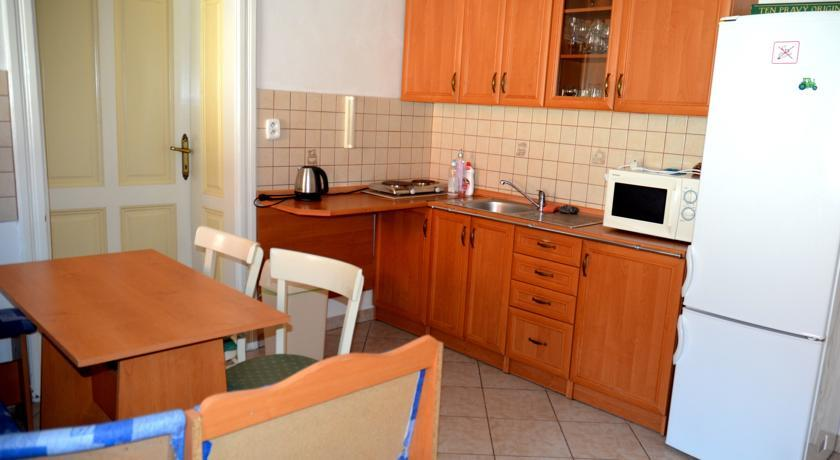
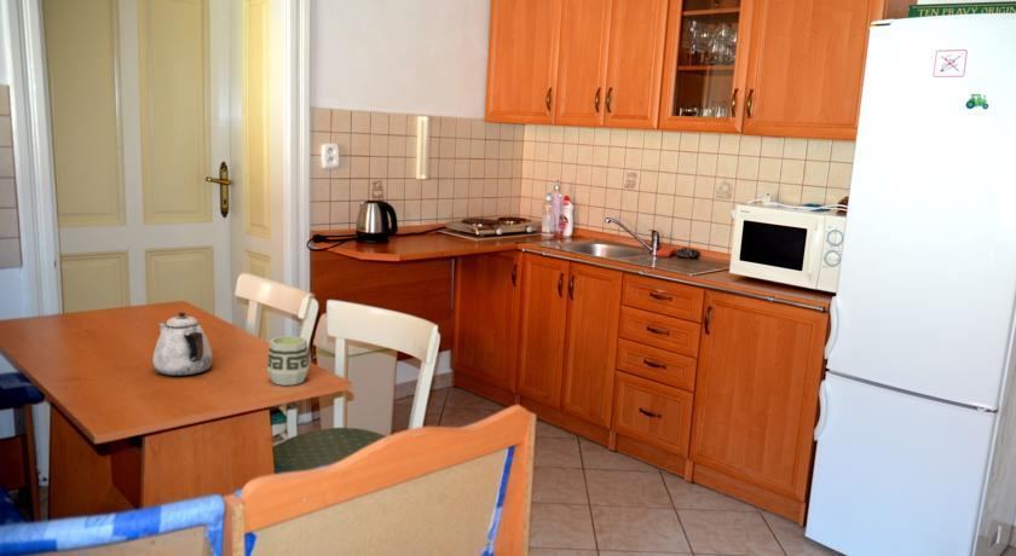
+ cup [266,335,311,387]
+ teapot [151,312,214,377]
